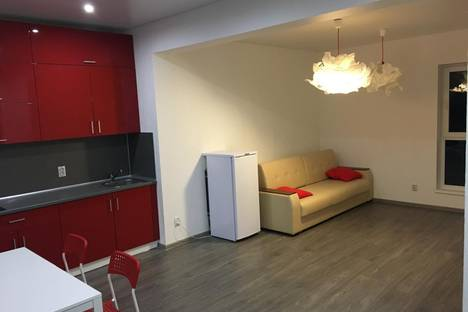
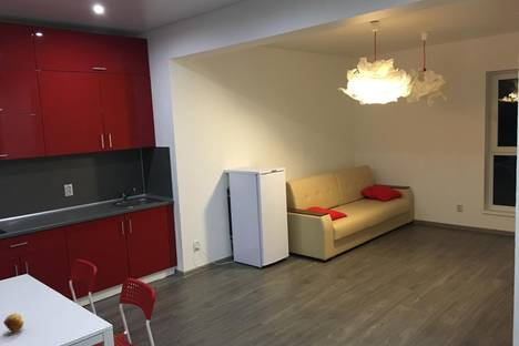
+ fruit [2,313,24,334]
